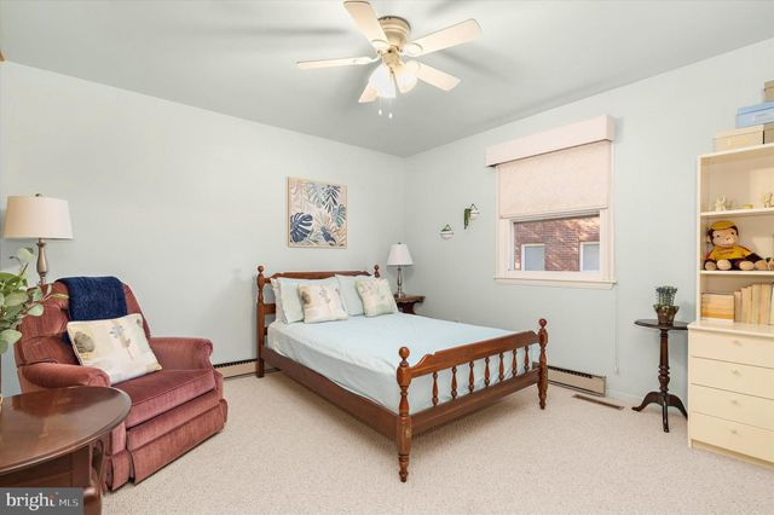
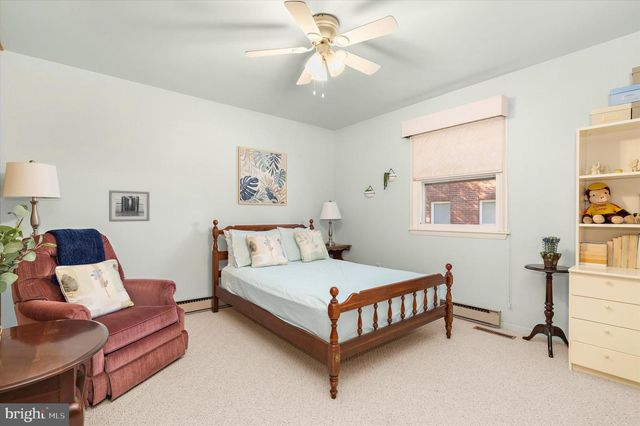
+ wall art [108,189,151,223]
